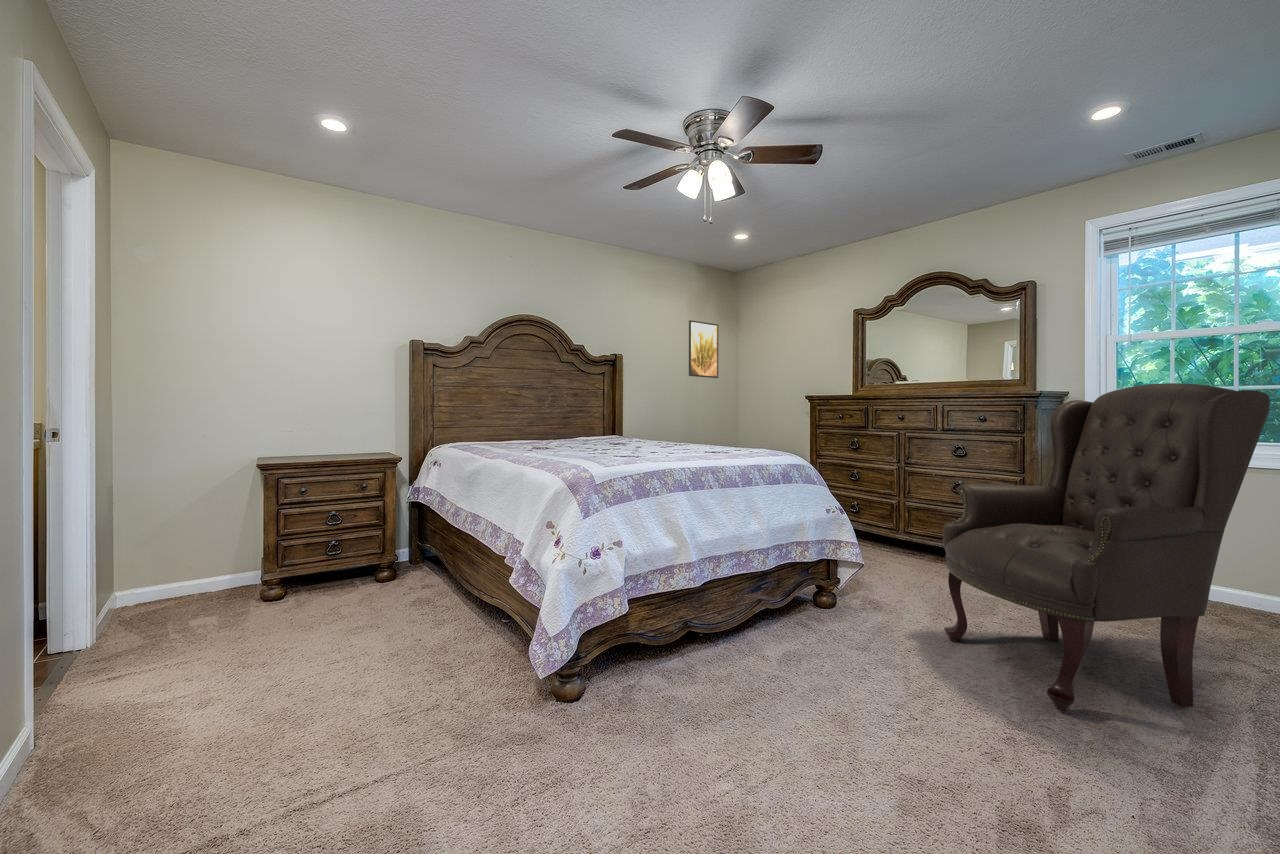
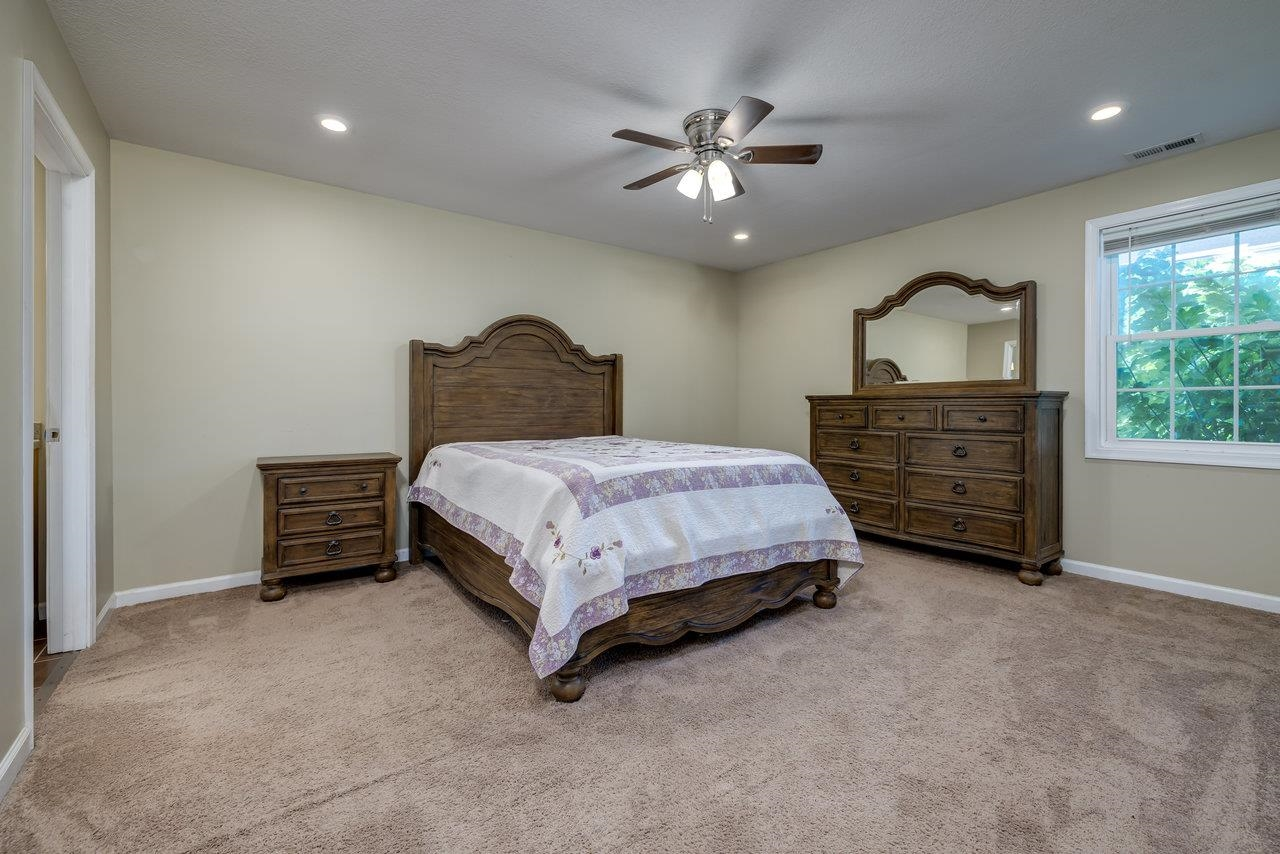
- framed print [688,319,719,379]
- chair [942,382,1271,713]
